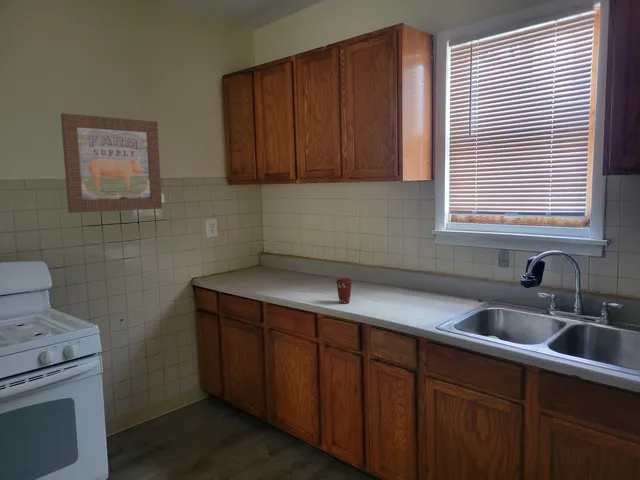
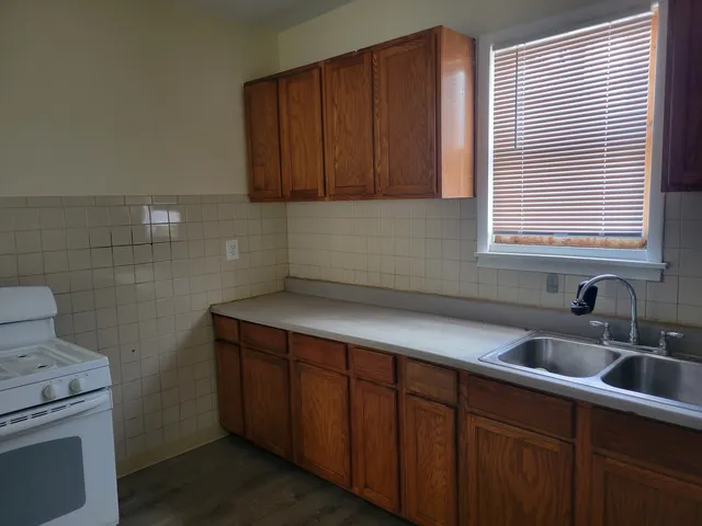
- coffee cup [335,277,353,304]
- wall art [60,112,163,214]
